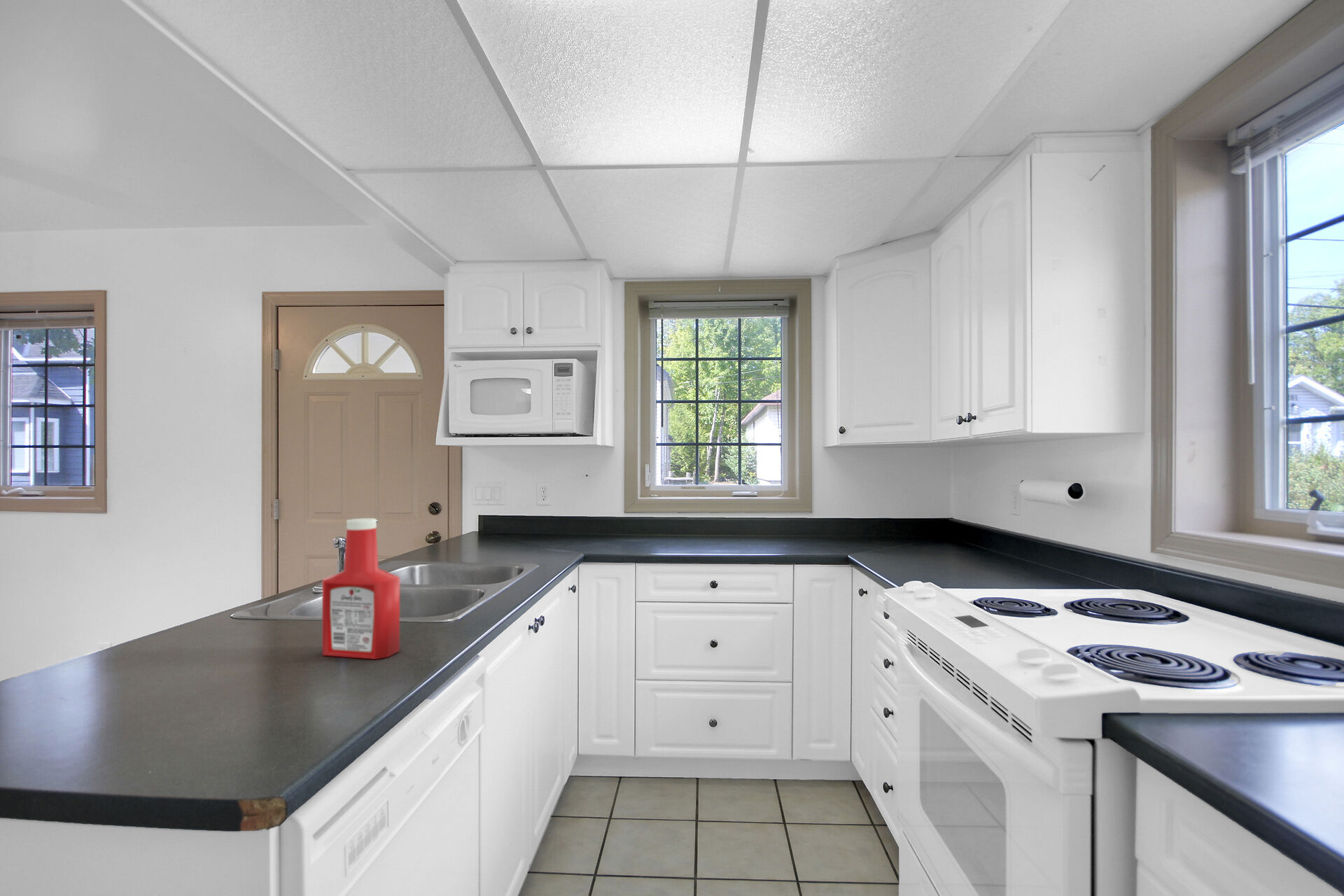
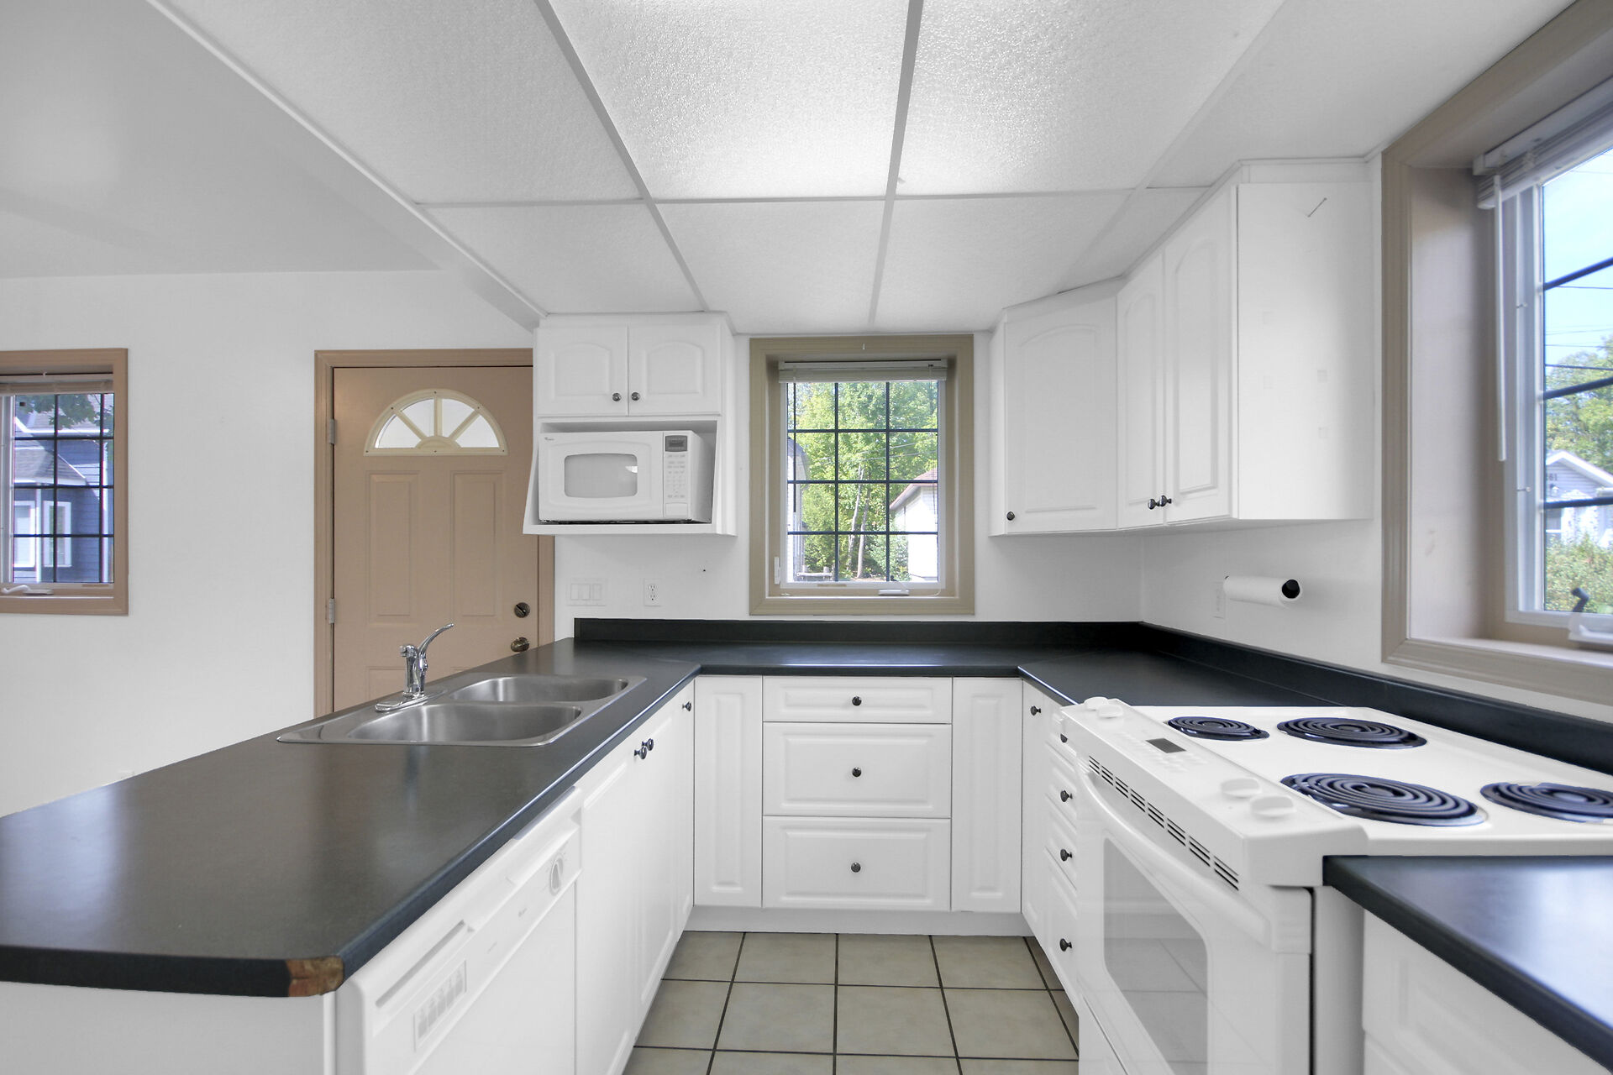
- soap bottle [321,517,400,660]
